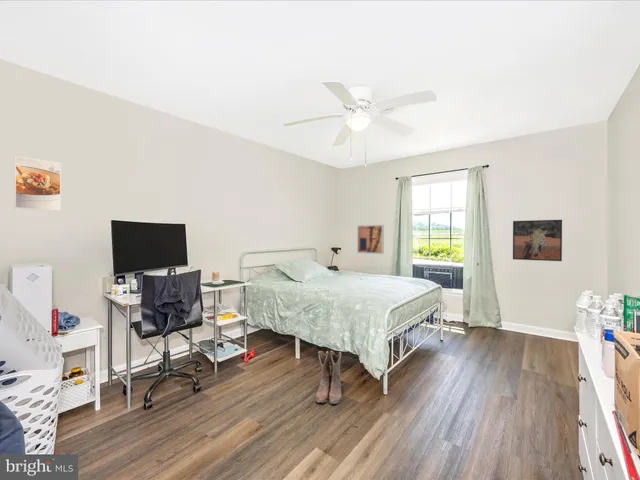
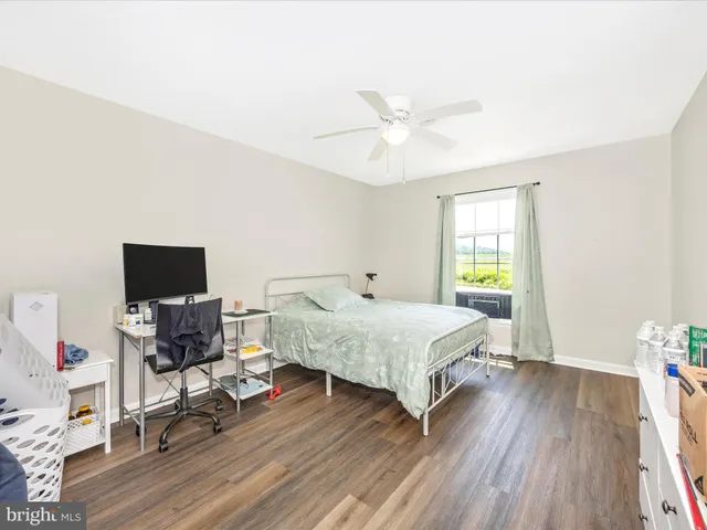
- boots [315,350,343,405]
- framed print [512,219,563,262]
- wall art [356,224,385,255]
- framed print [13,155,62,212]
